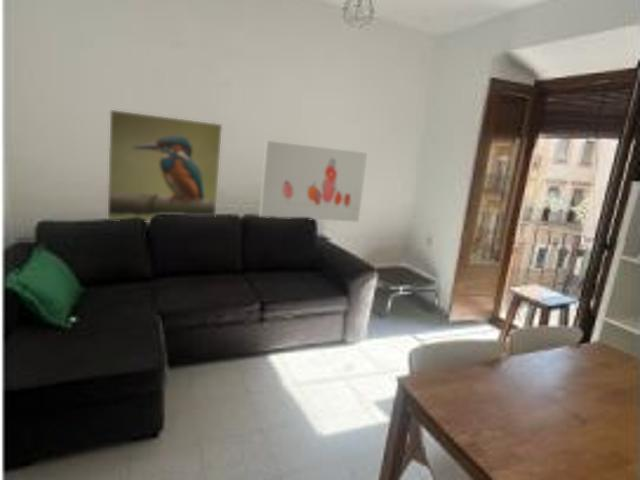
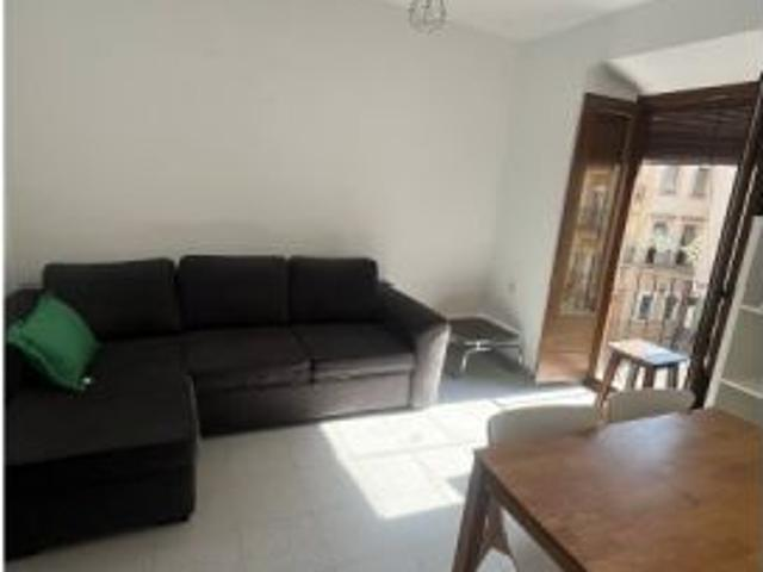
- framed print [107,109,223,222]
- wall art [258,140,368,223]
